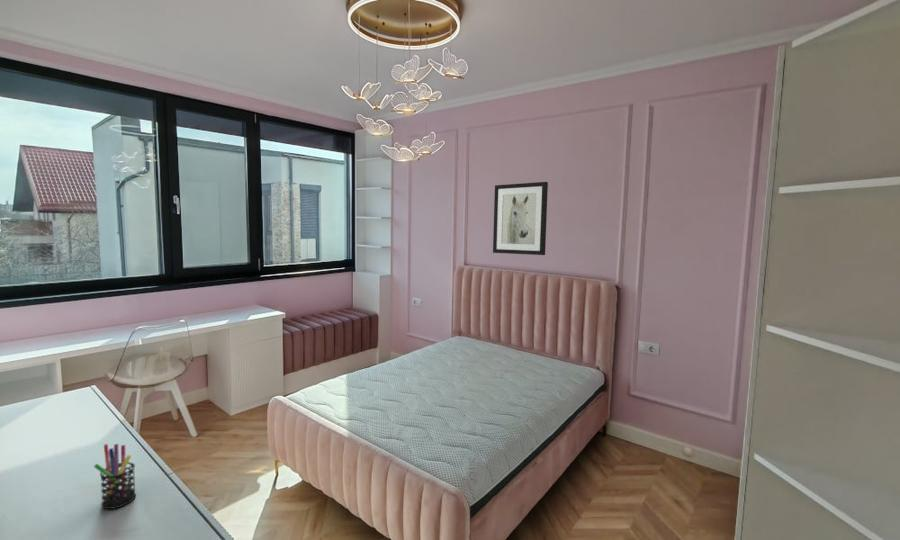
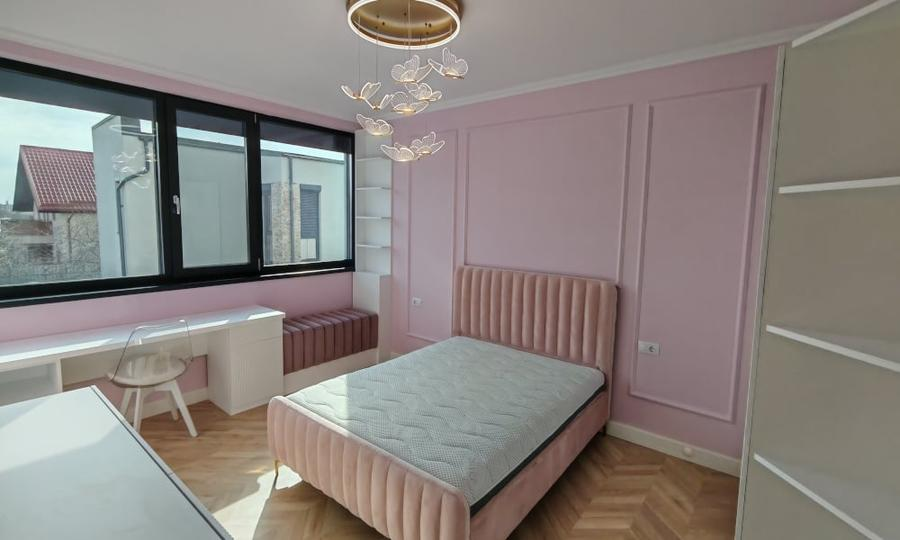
- wall art [492,181,549,256]
- pen holder [93,443,137,510]
